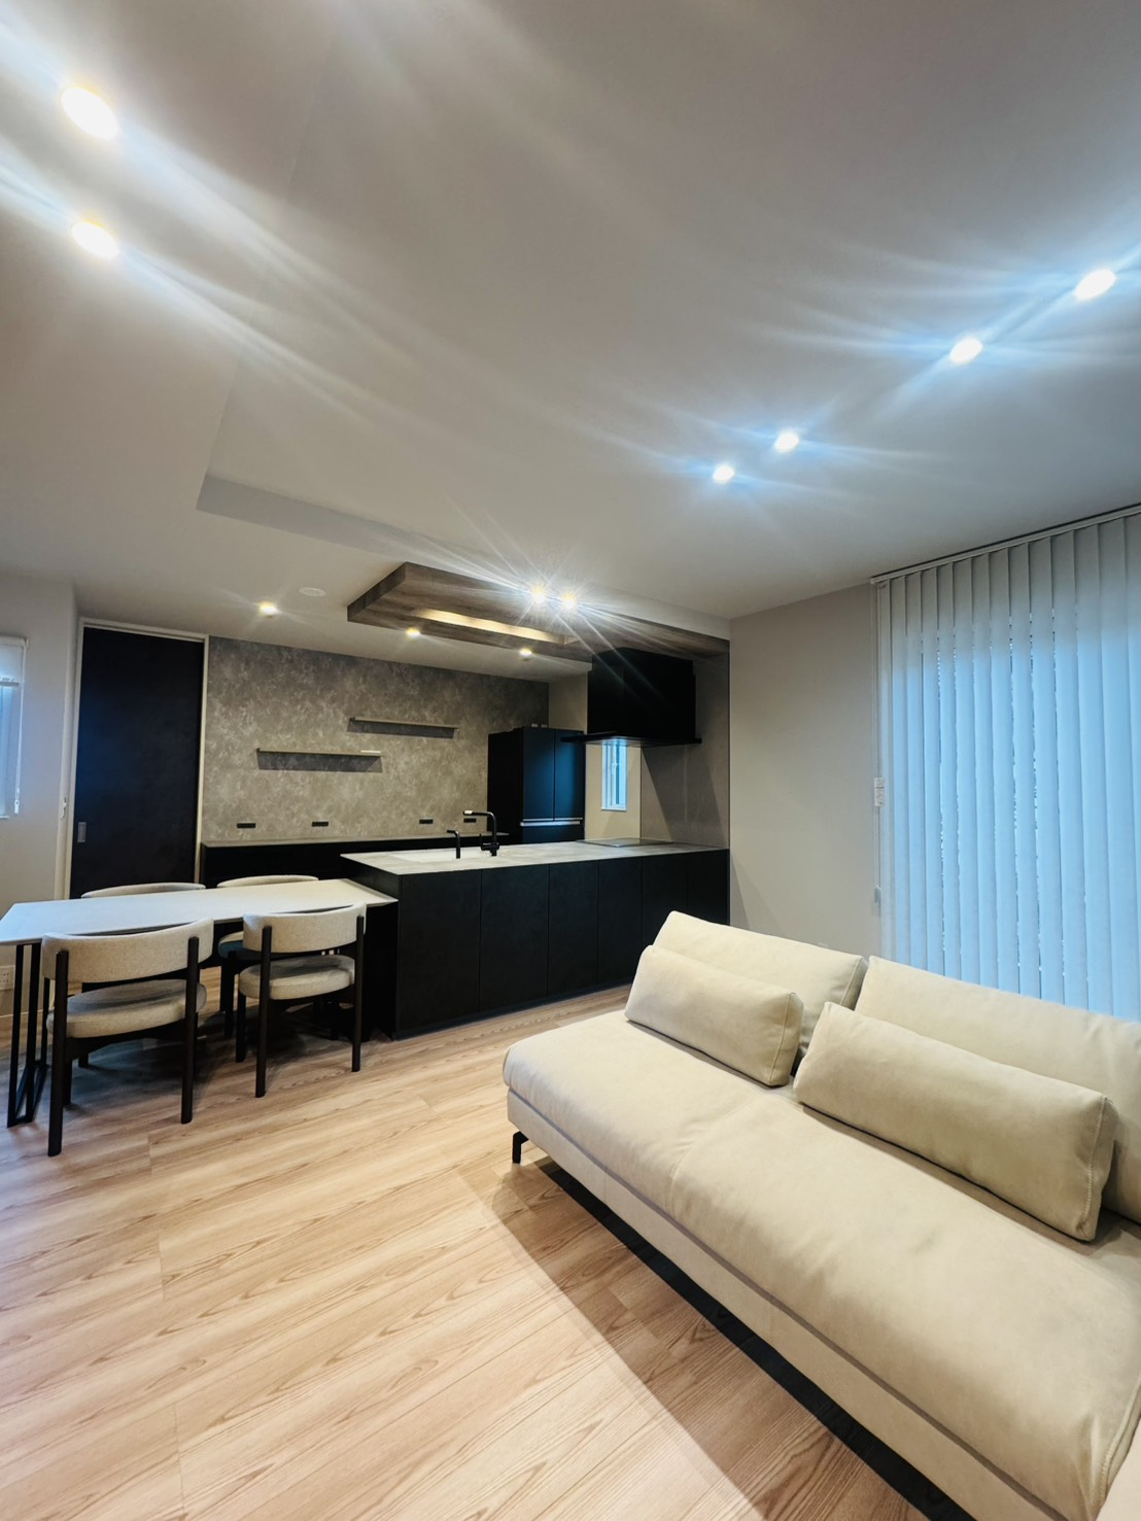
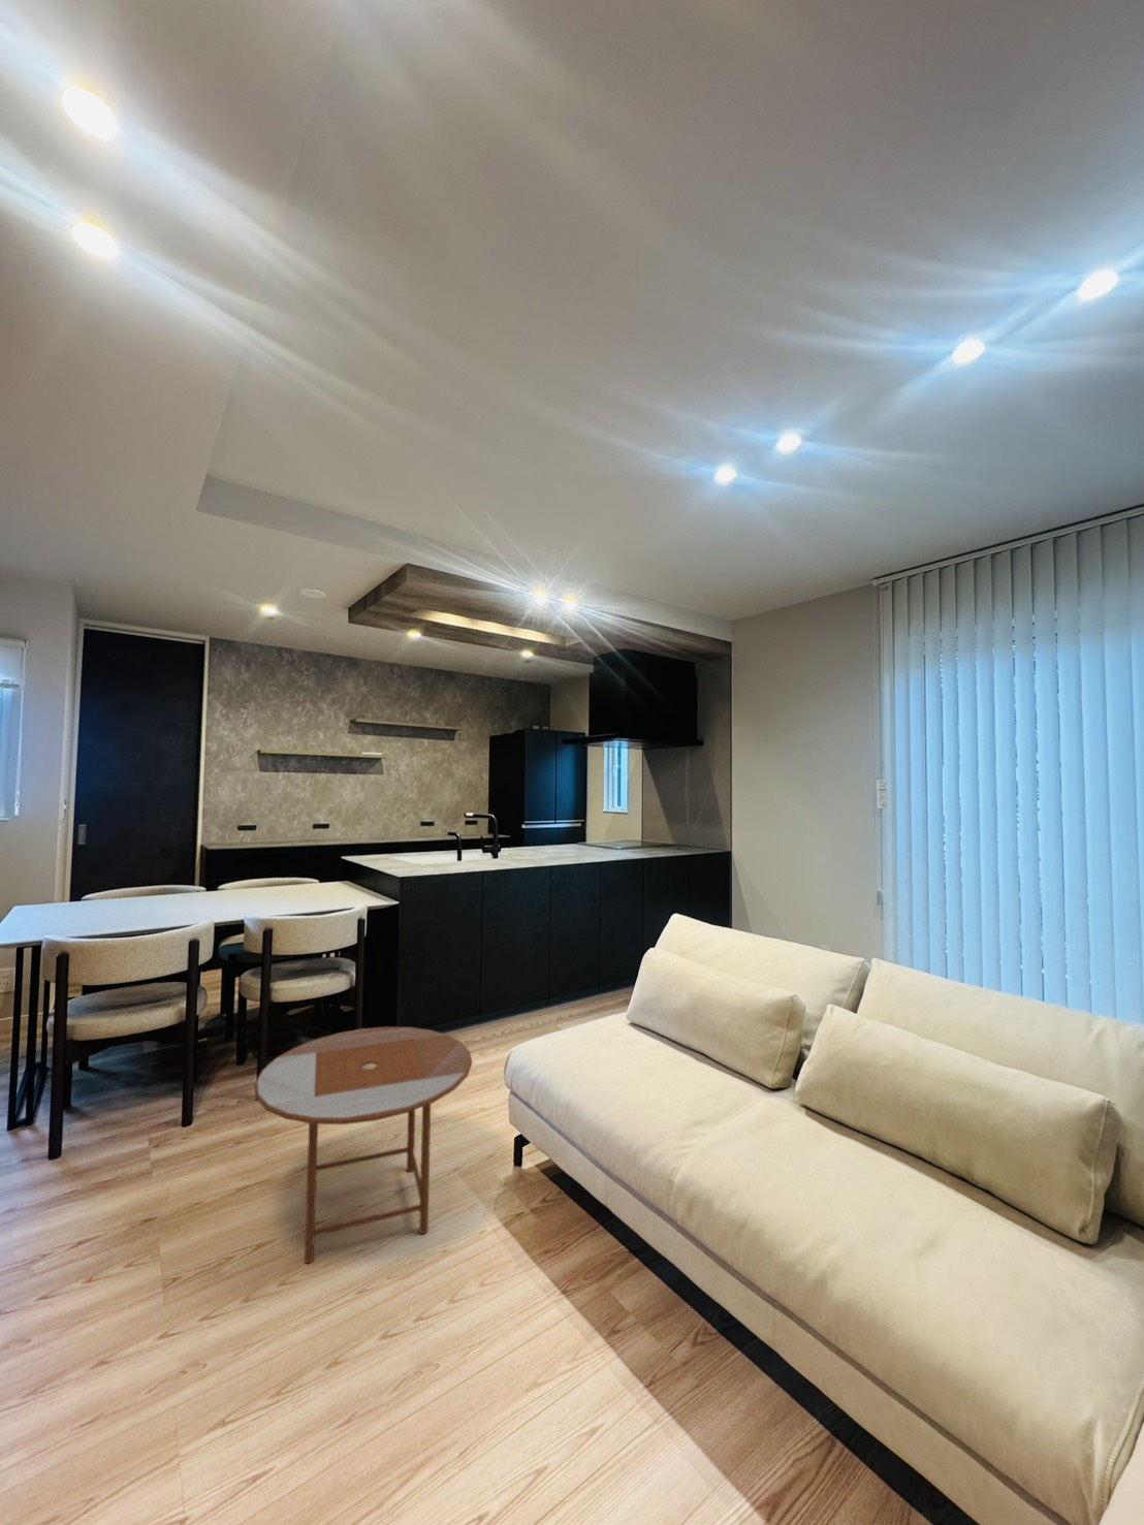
+ side table [254,1026,473,1264]
